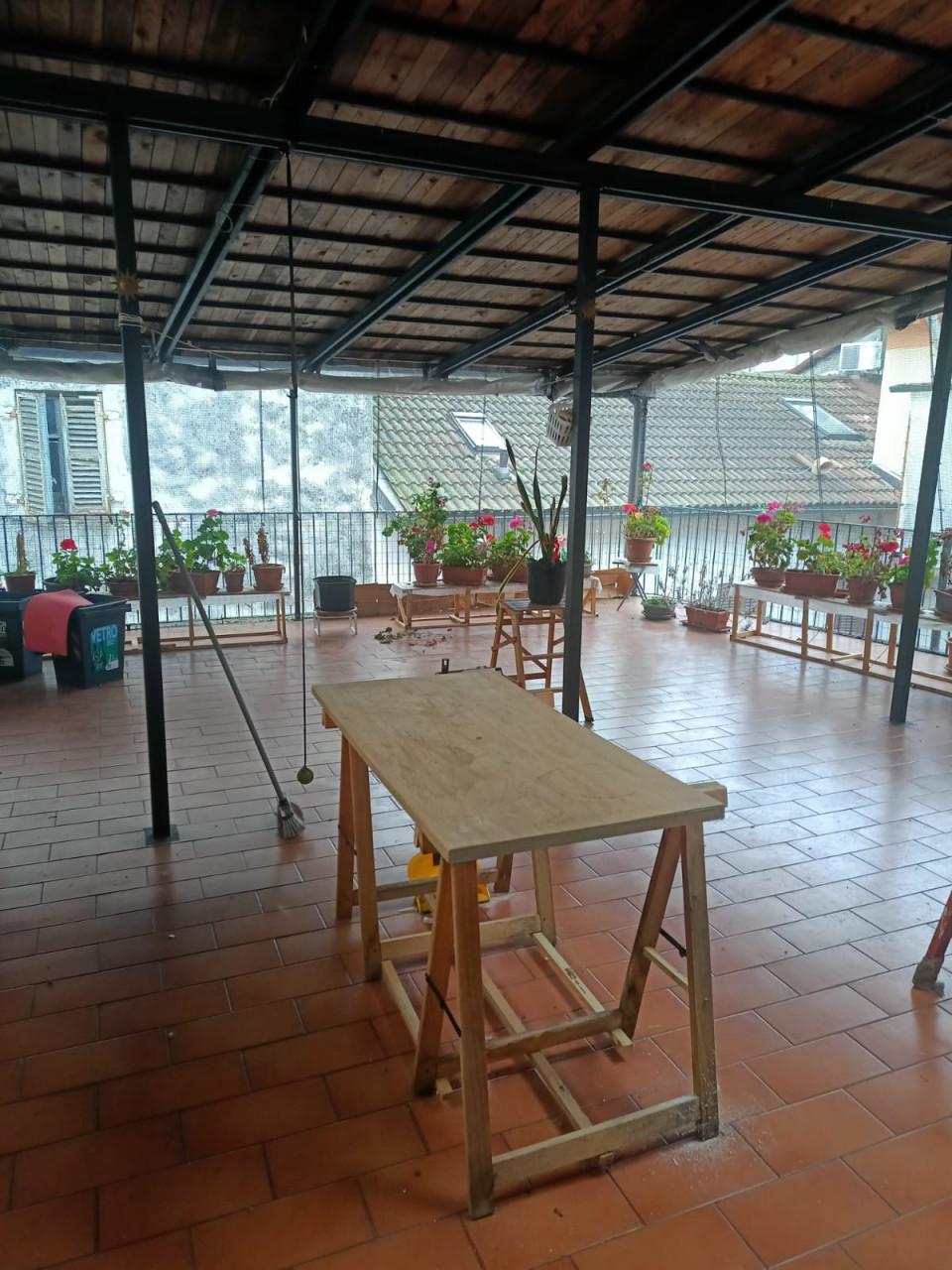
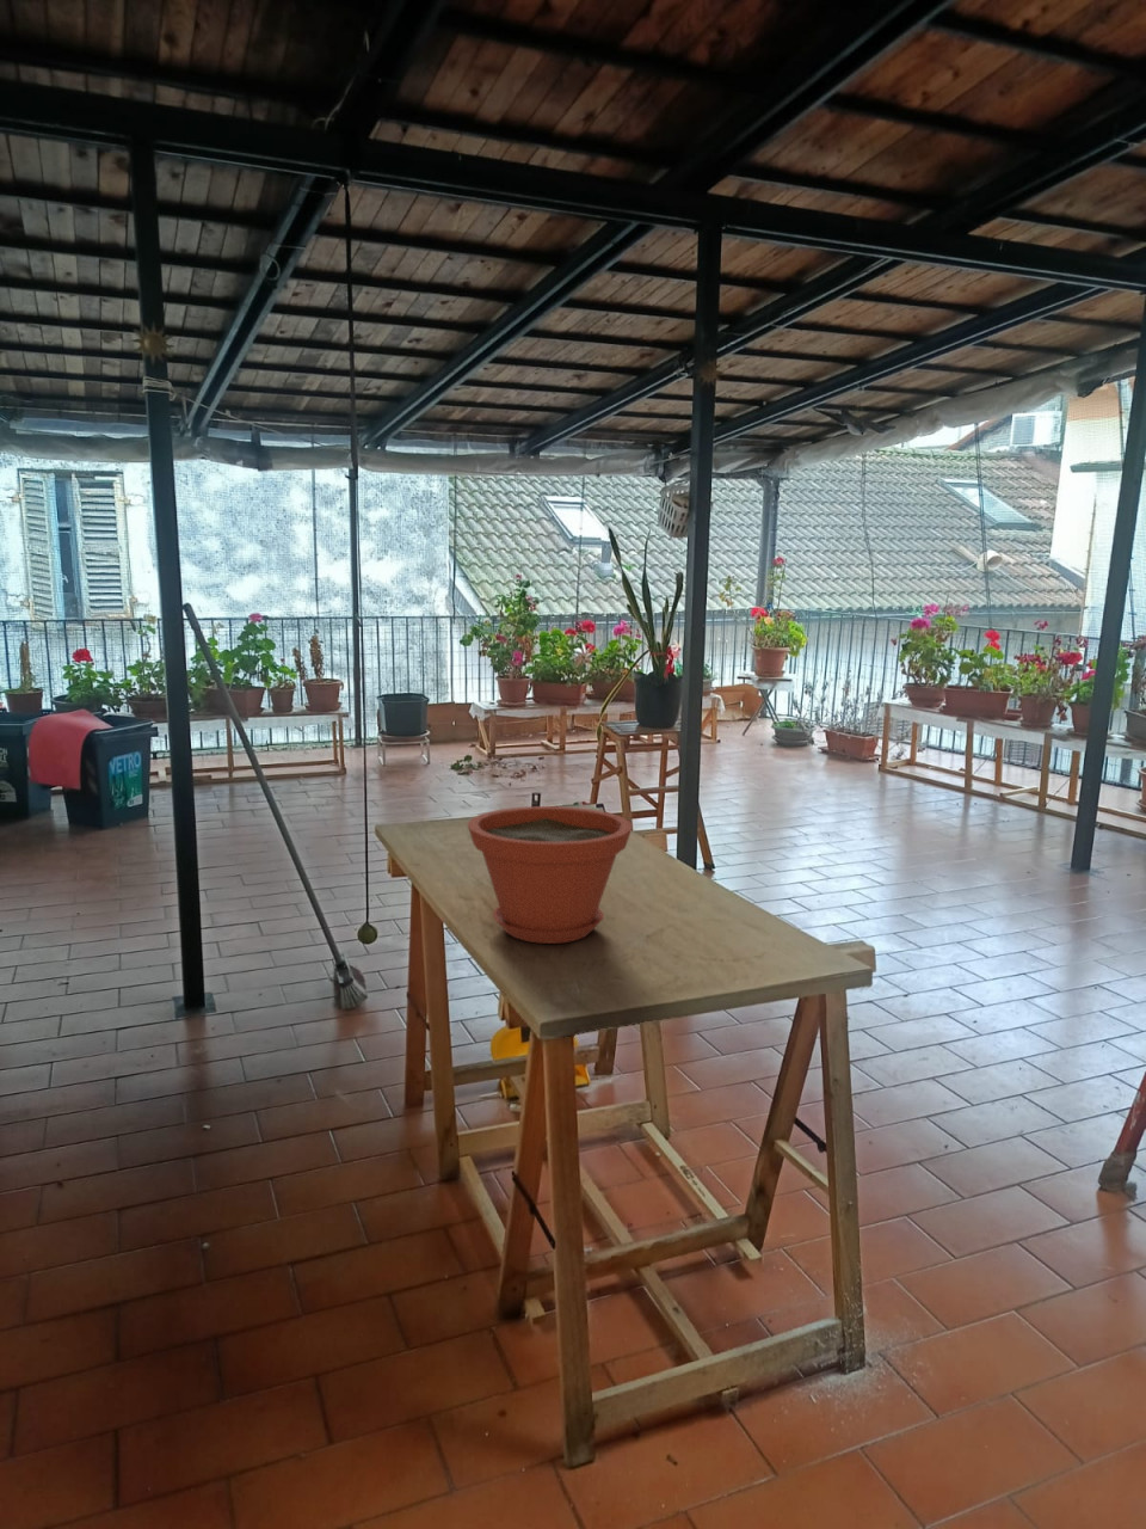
+ plant pot [466,805,633,945]
